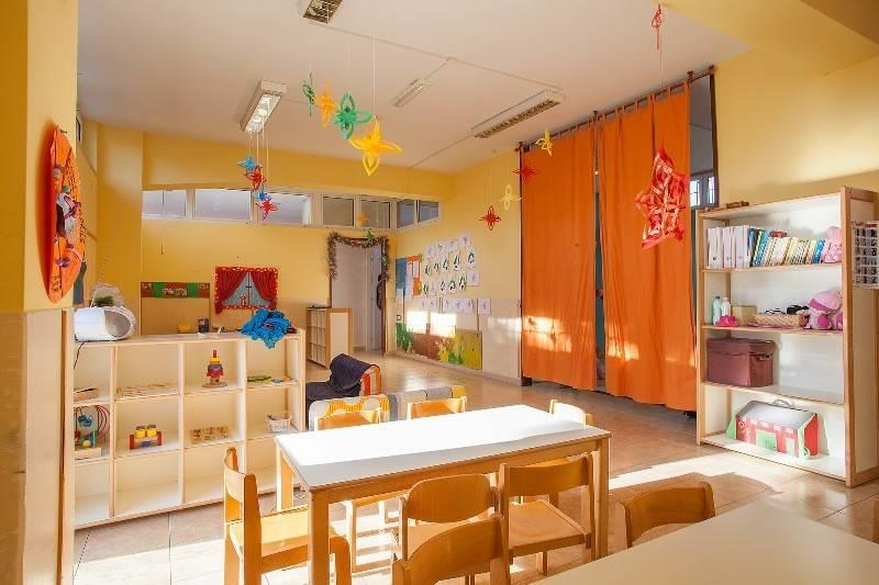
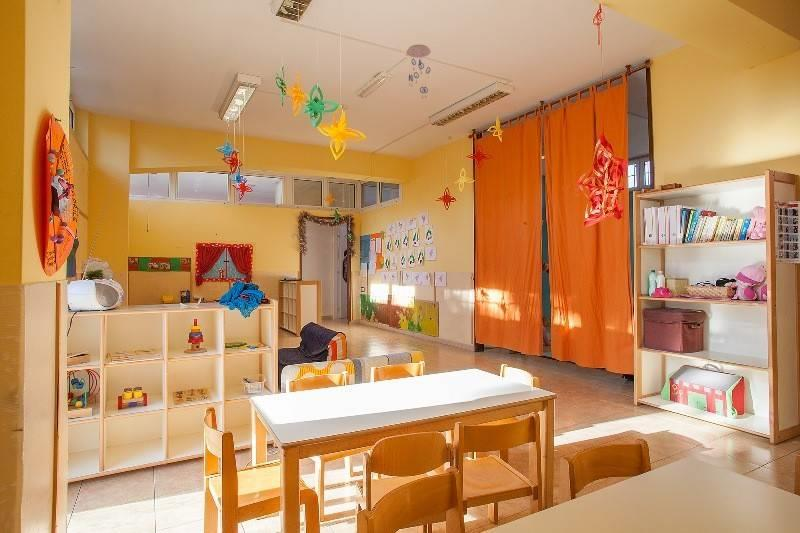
+ ceiling mobile [406,43,432,100]
